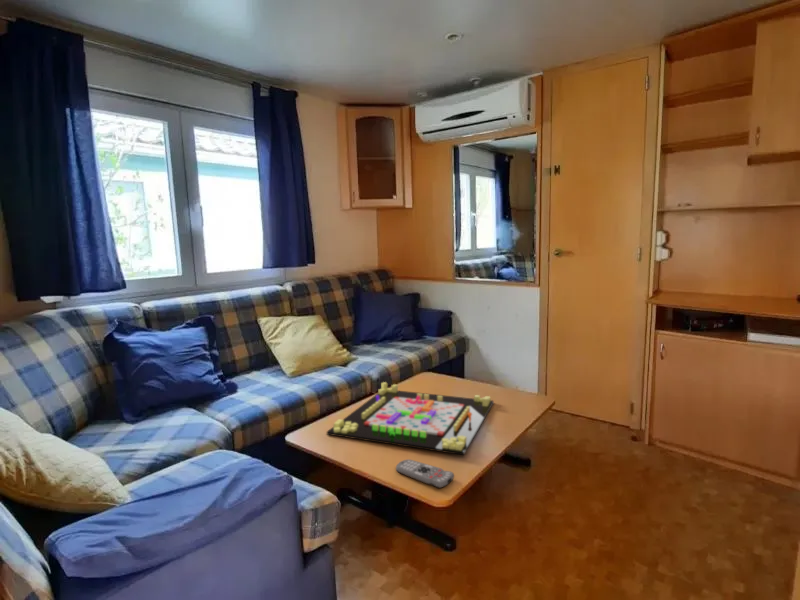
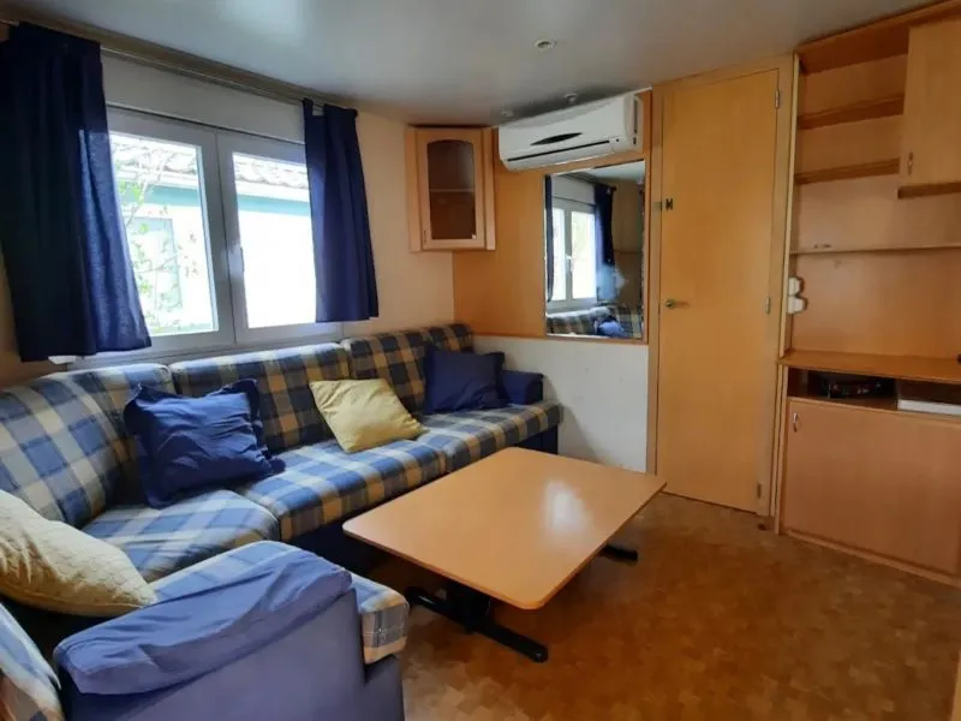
- gameboard [326,381,495,456]
- remote control [395,458,455,489]
